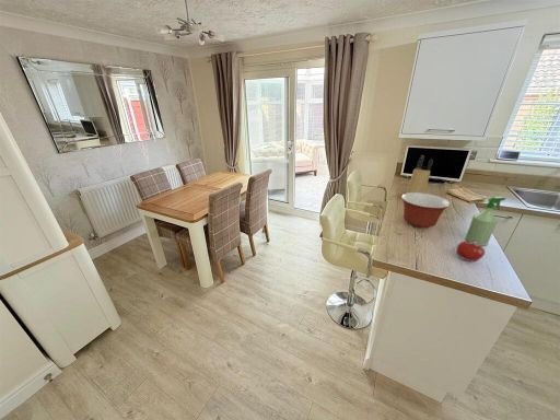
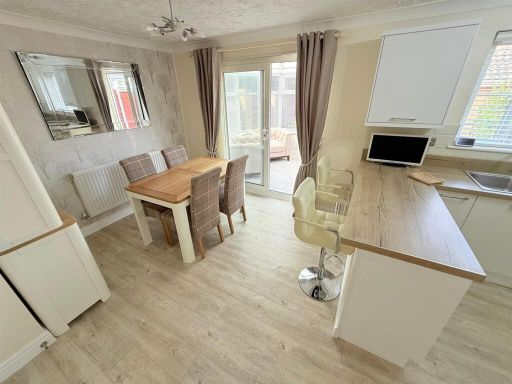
- knife block [406,154,434,194]
- spray bottle [465,196,506,247]
- mixing bowl [400,192,452,230]
- fruit [455,241,486,262]
